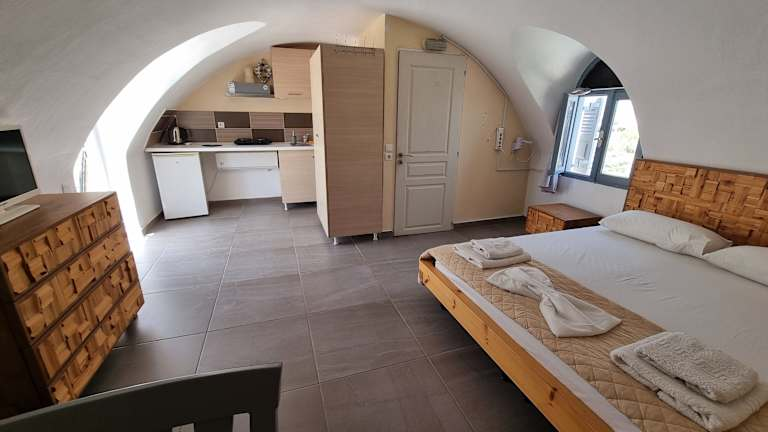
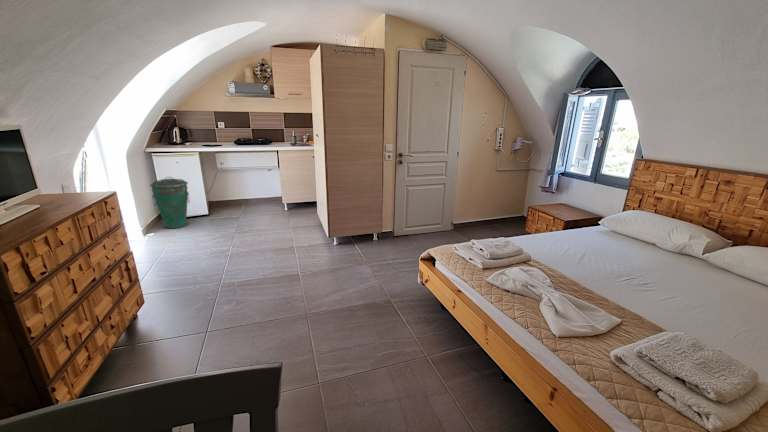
+ trash can [149,176,191,229]
